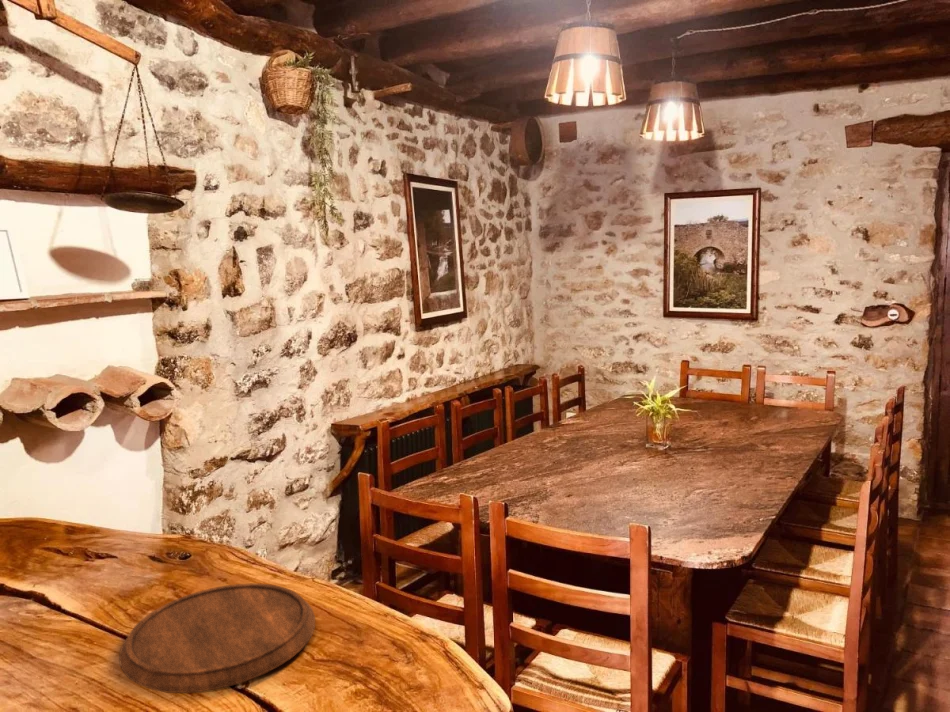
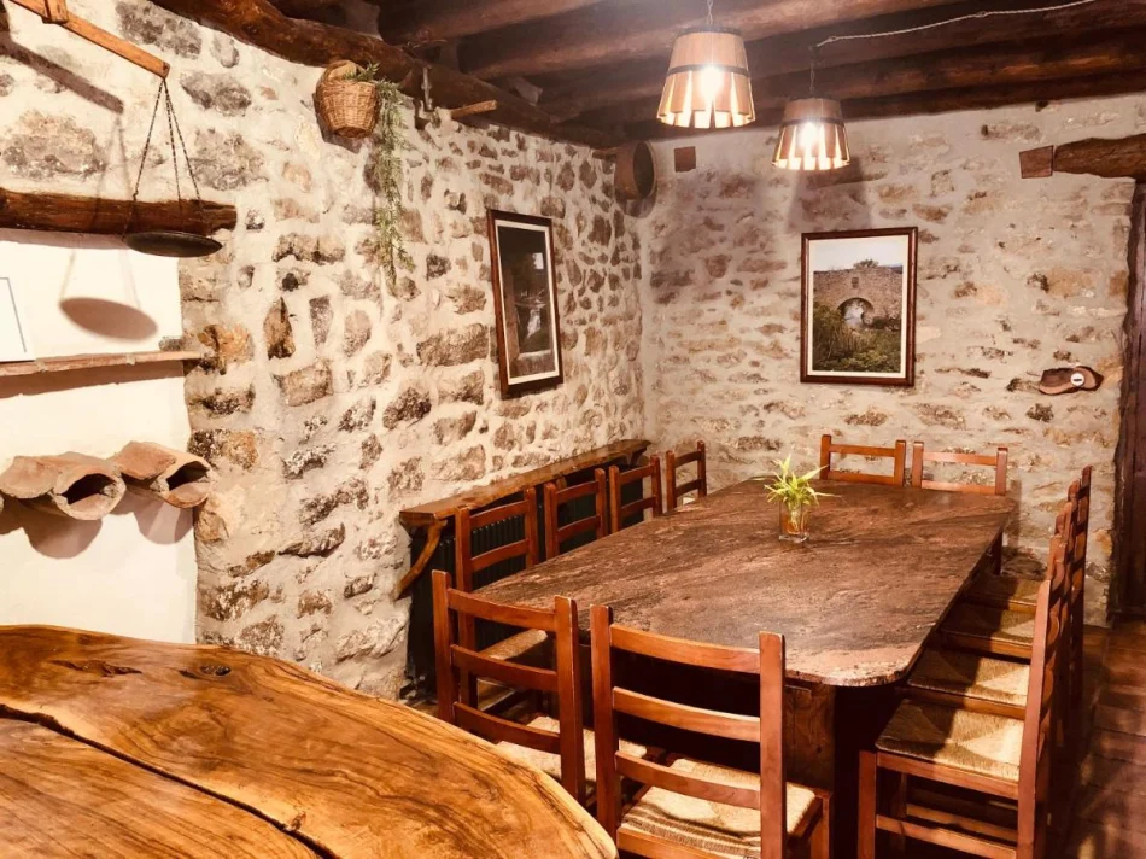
- cutting board [118,582,316,694]
